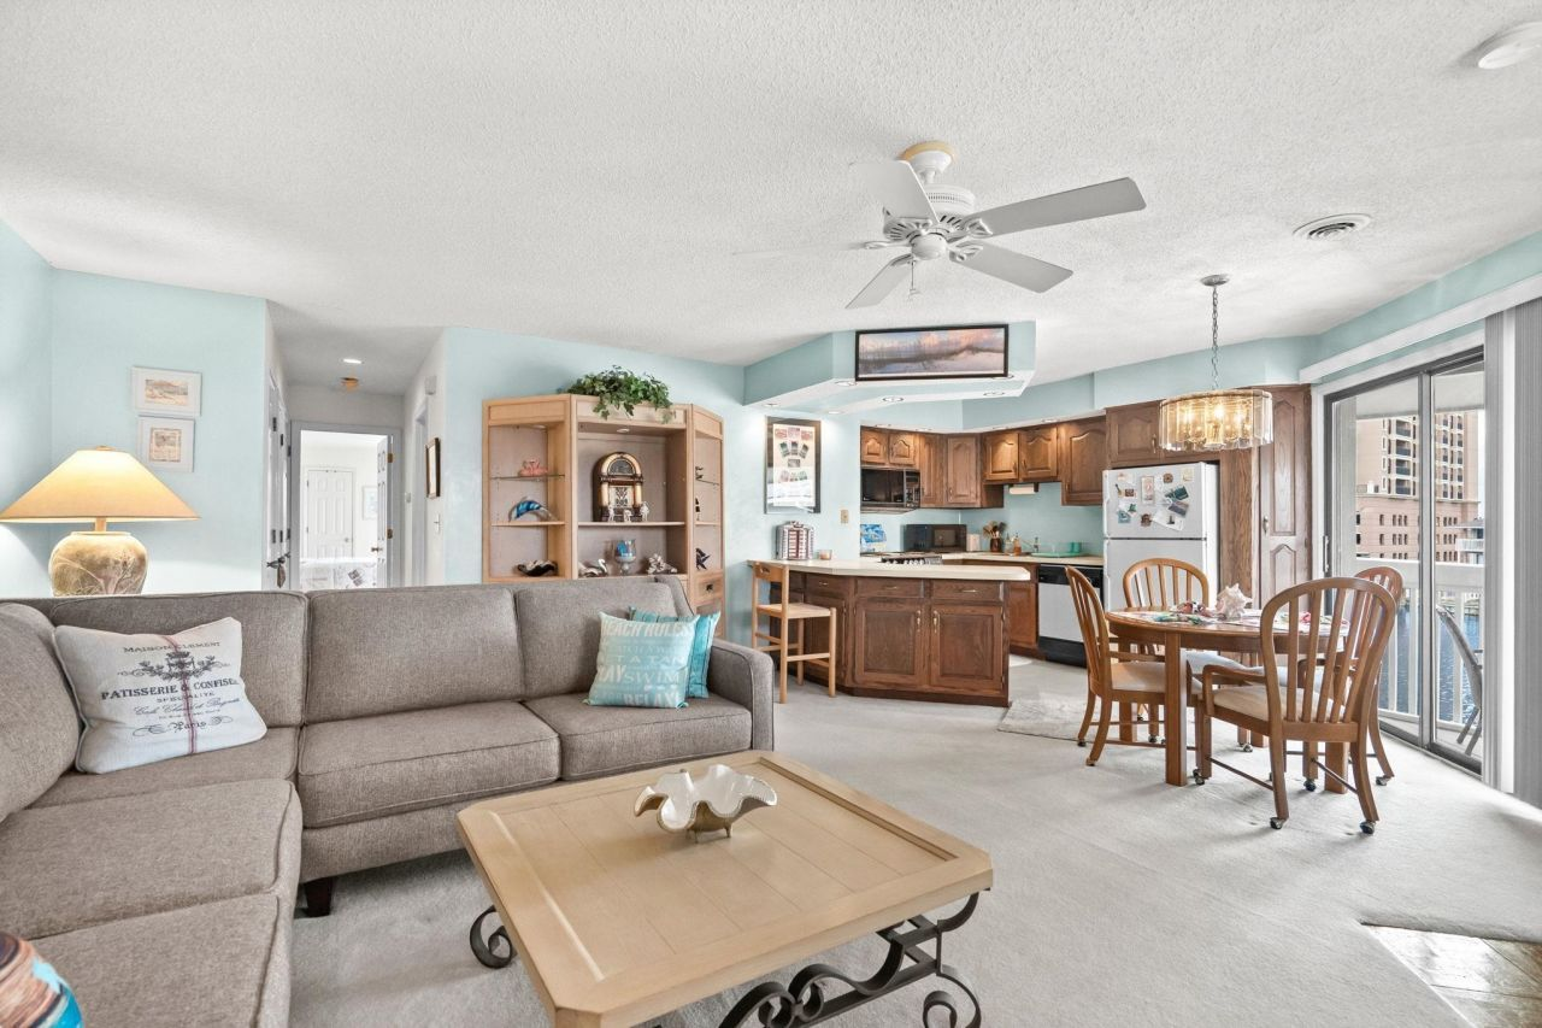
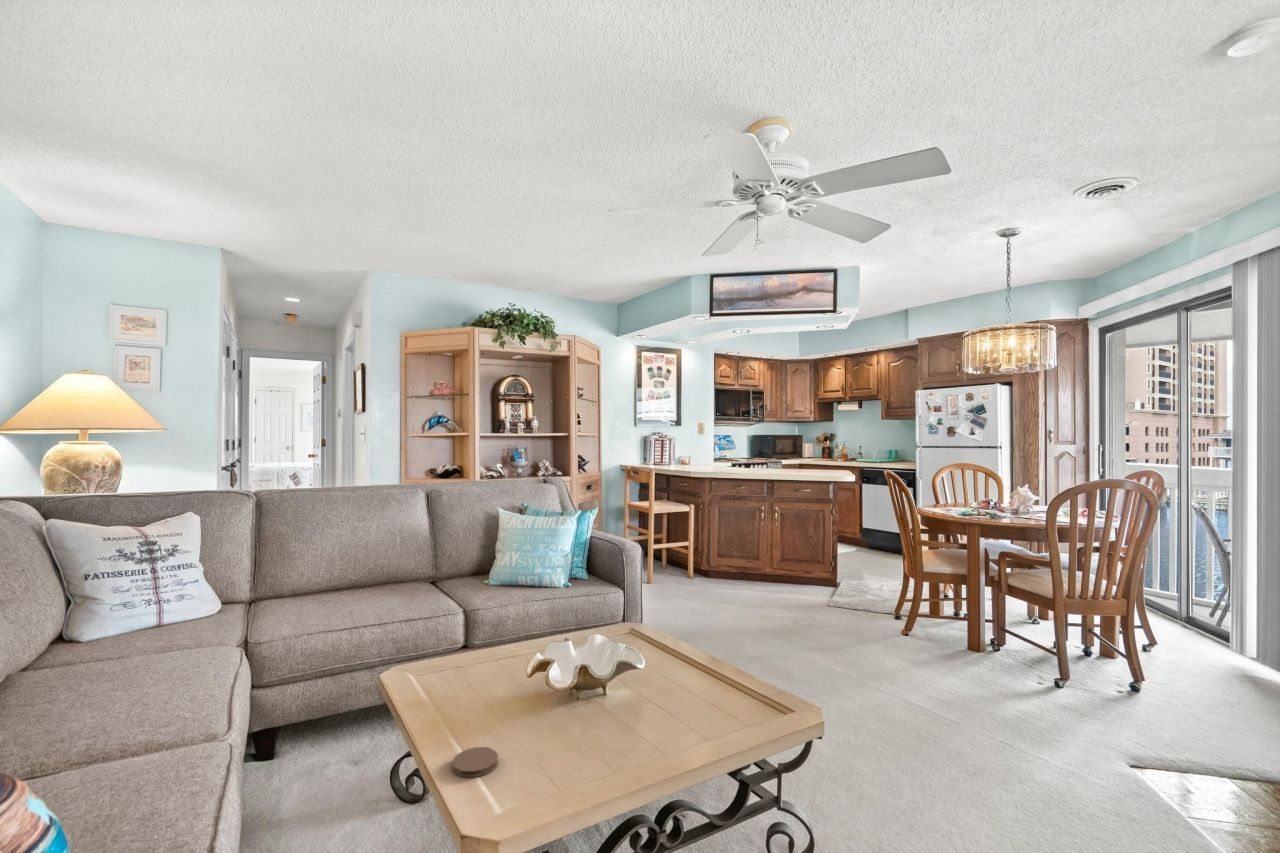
+ coaster [452,746,499,778]
